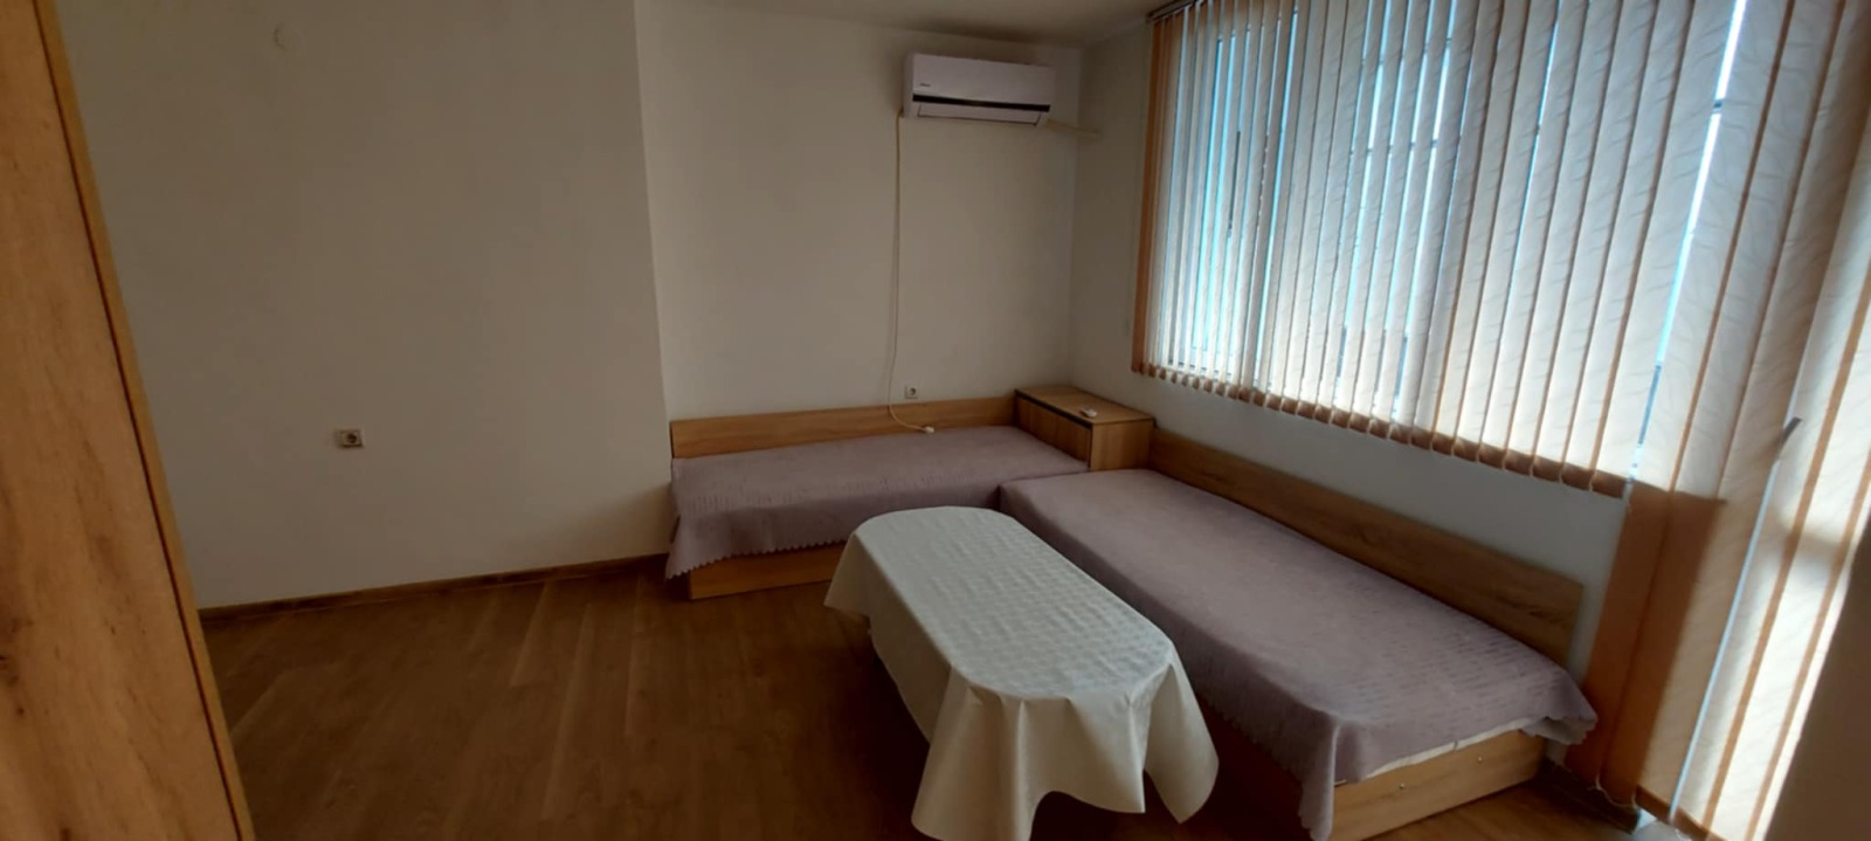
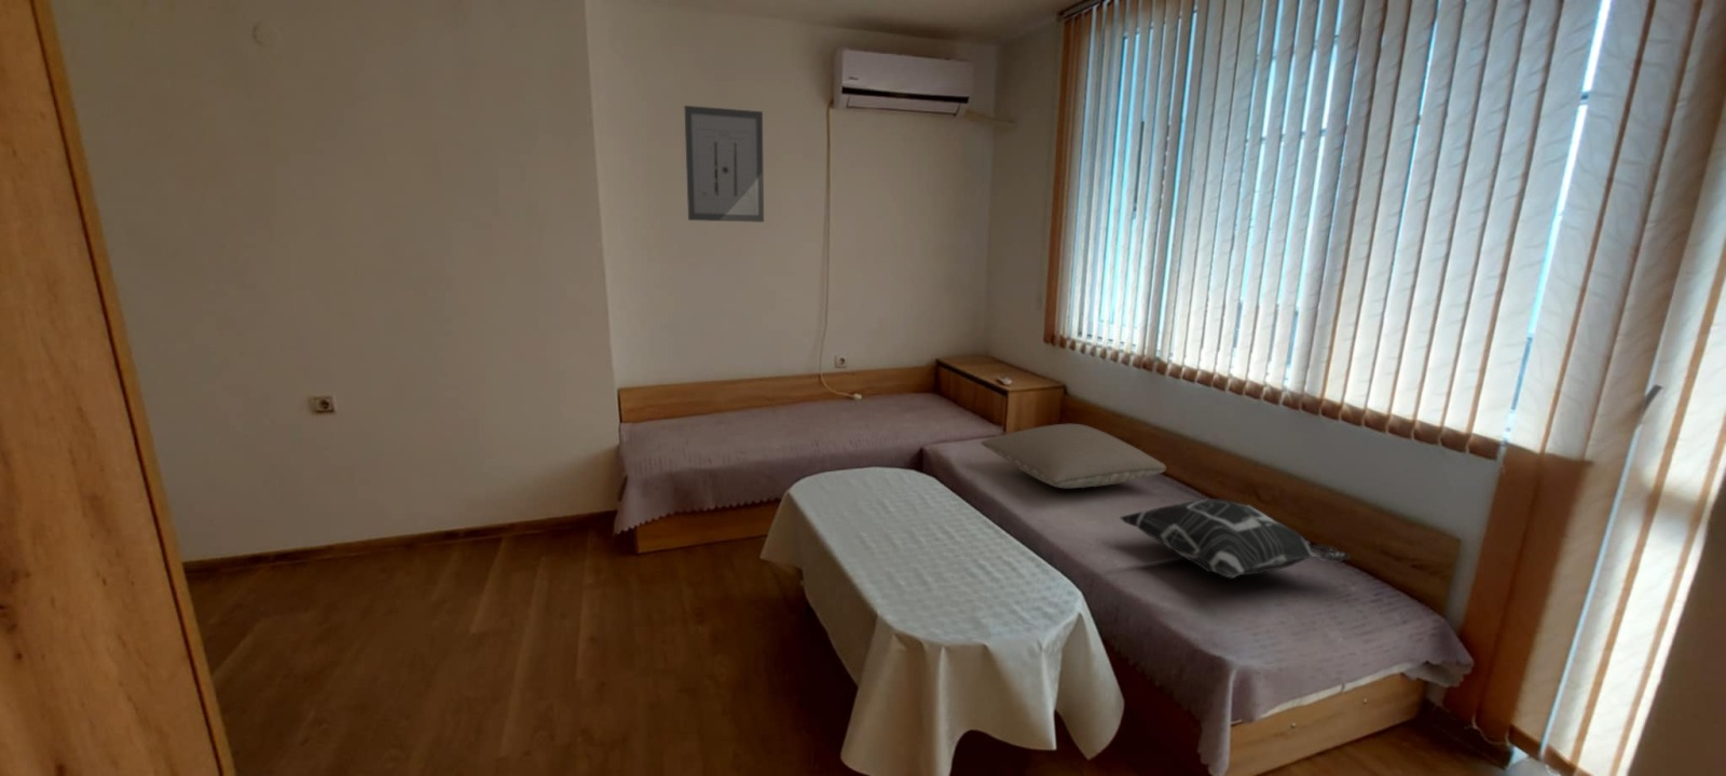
+ pillow [980,423,1167,489]
+ wall art [682,105,765,223]
+ decorative pillow [1117,498,1352,580]
